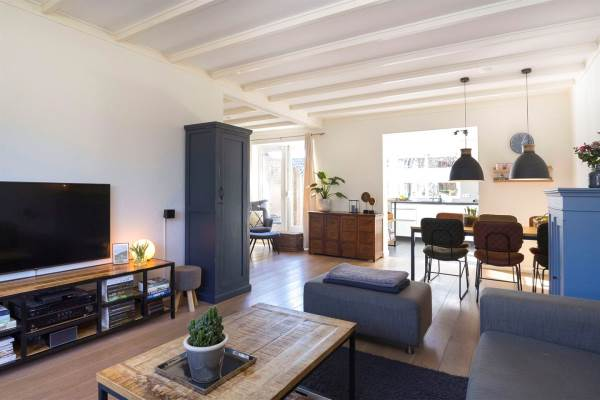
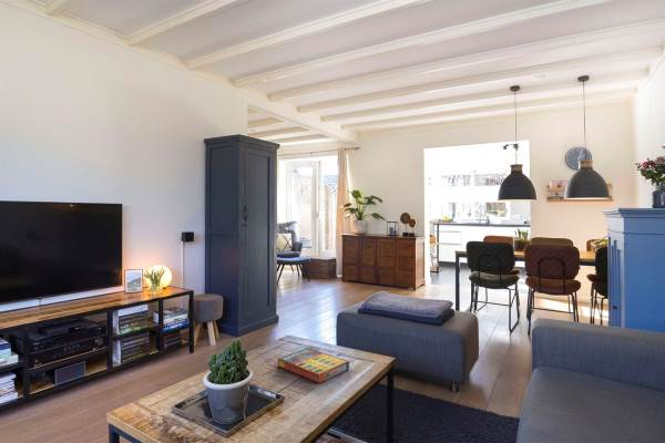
+ game compilation box [277,347,350,384]
